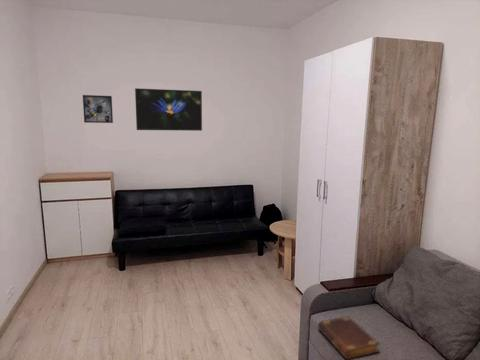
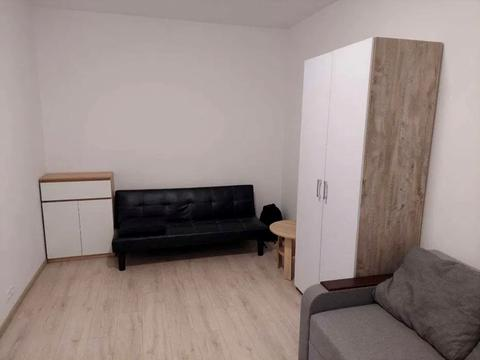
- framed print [134,87,203,132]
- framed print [82,94,114,124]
- book [317,315,381,360]
